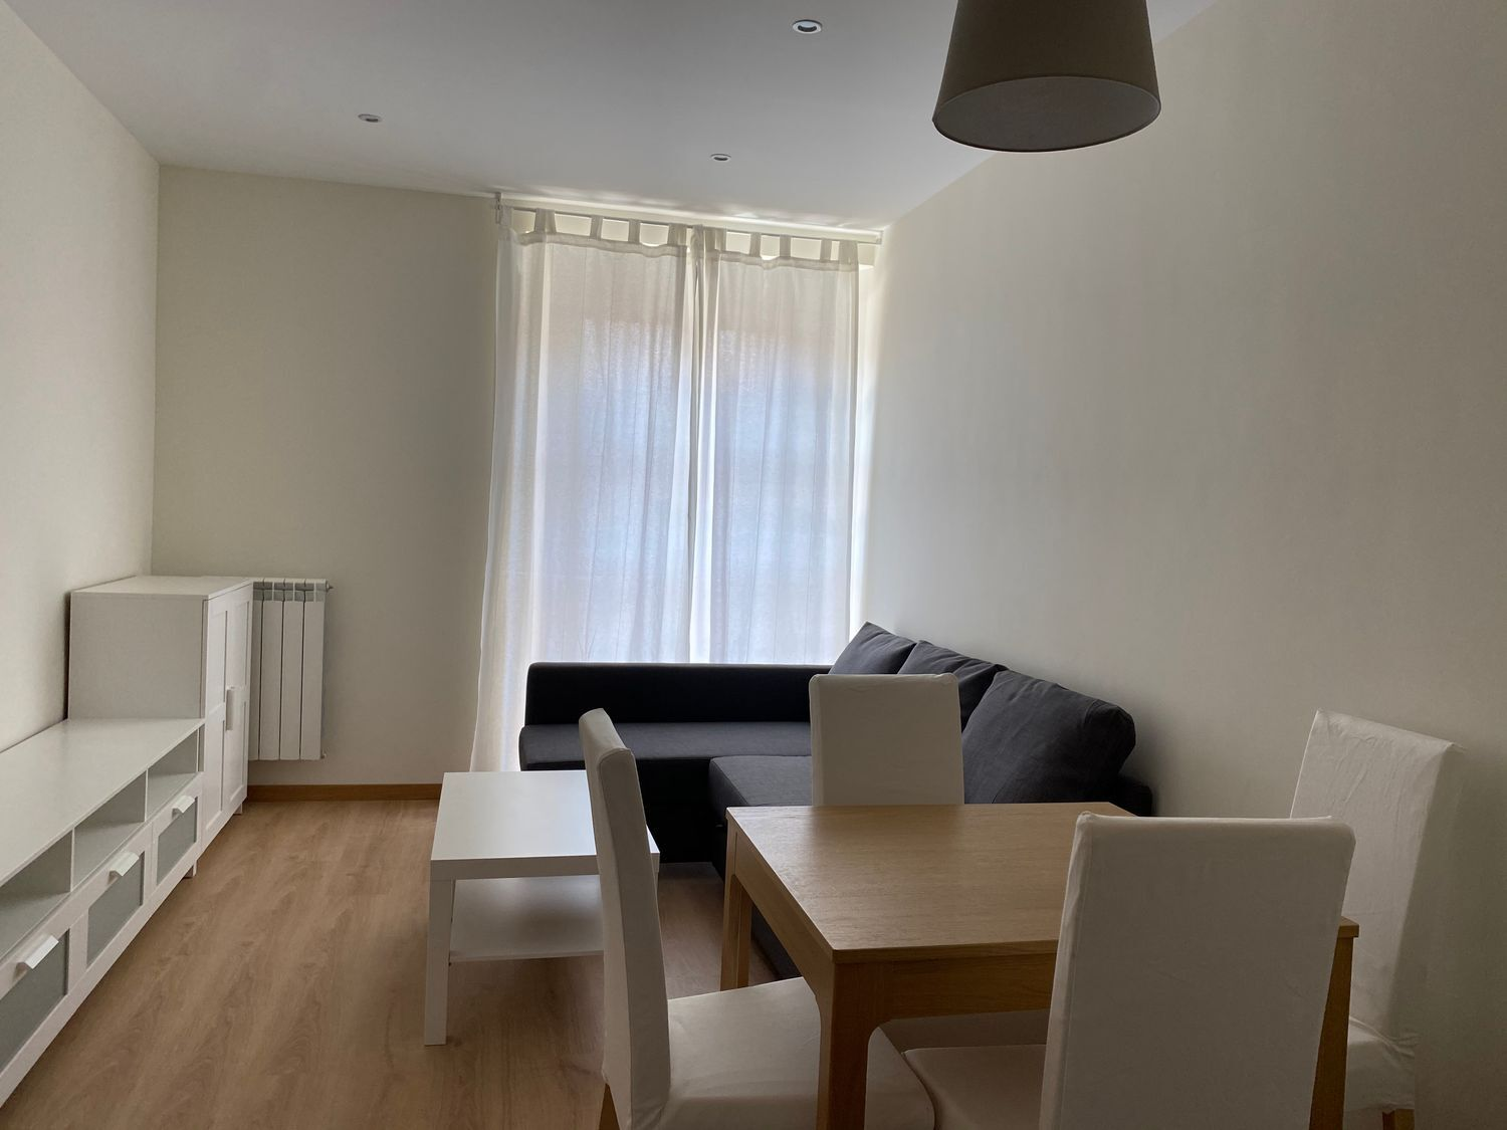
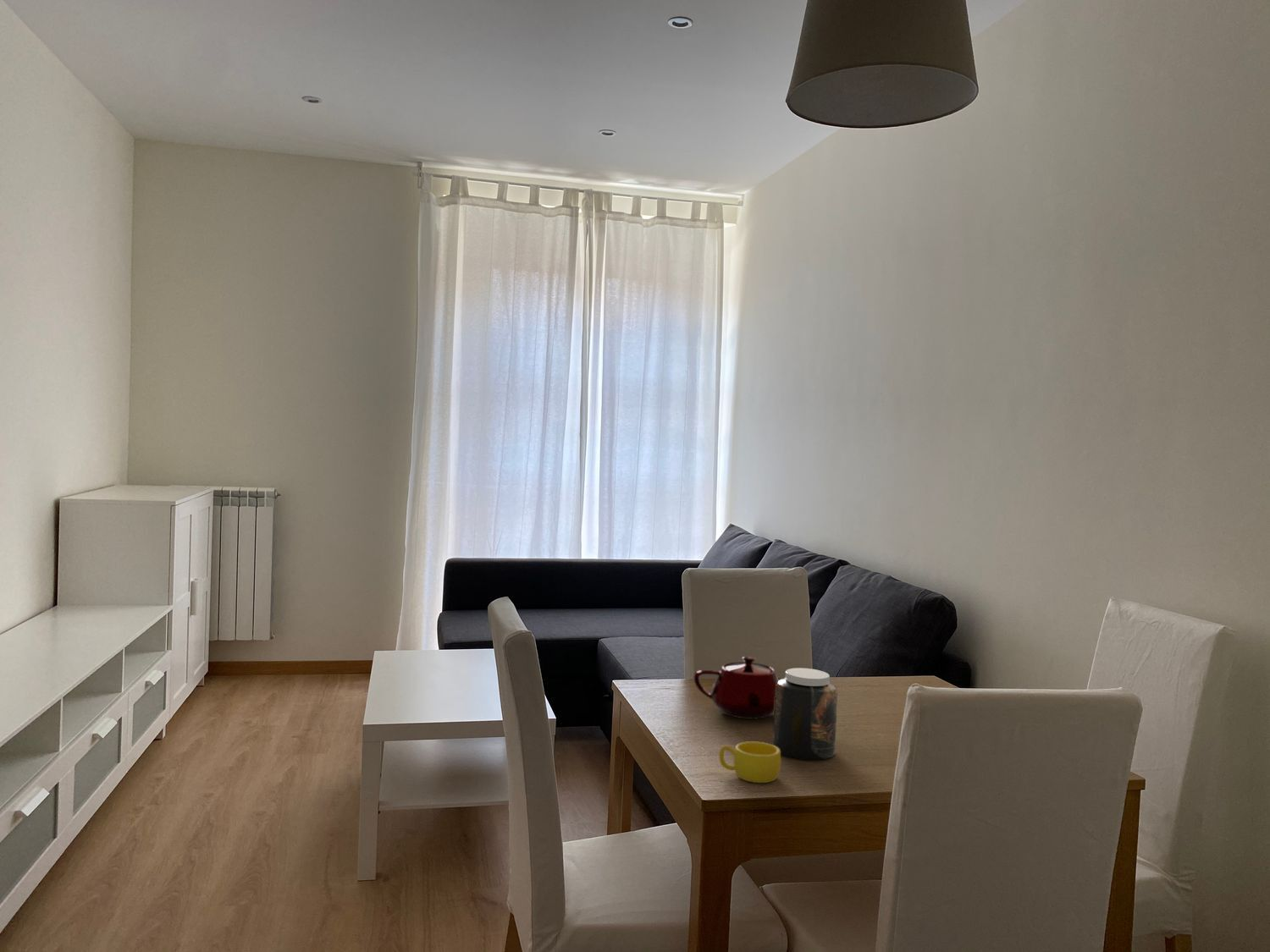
+ cup [718,740,782,784]
+ teapot [693,655,779,720]
+ jar [771,667,838,761]
